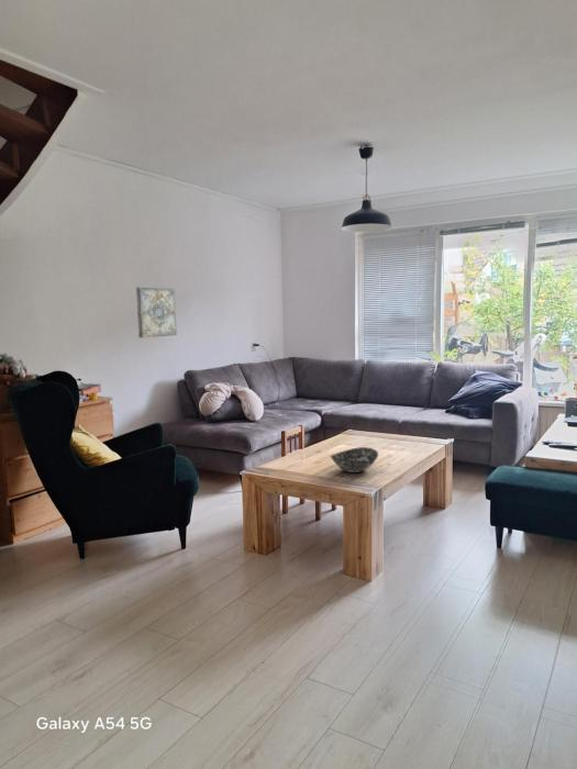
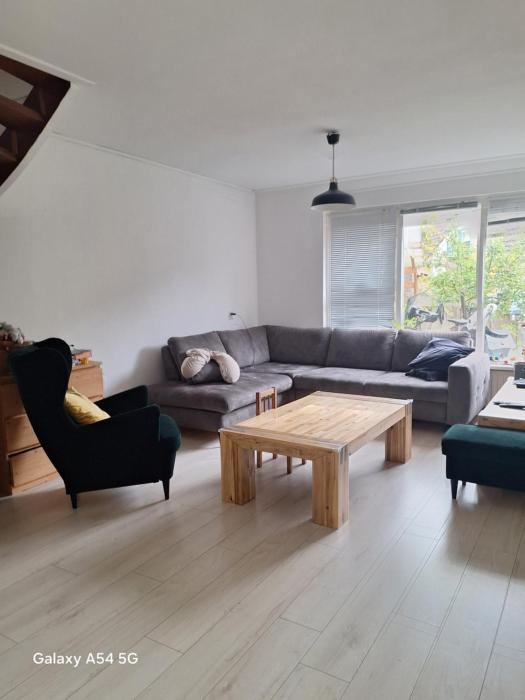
- bowl [330,446,379,473]
- wall art [135,287,178,338]
